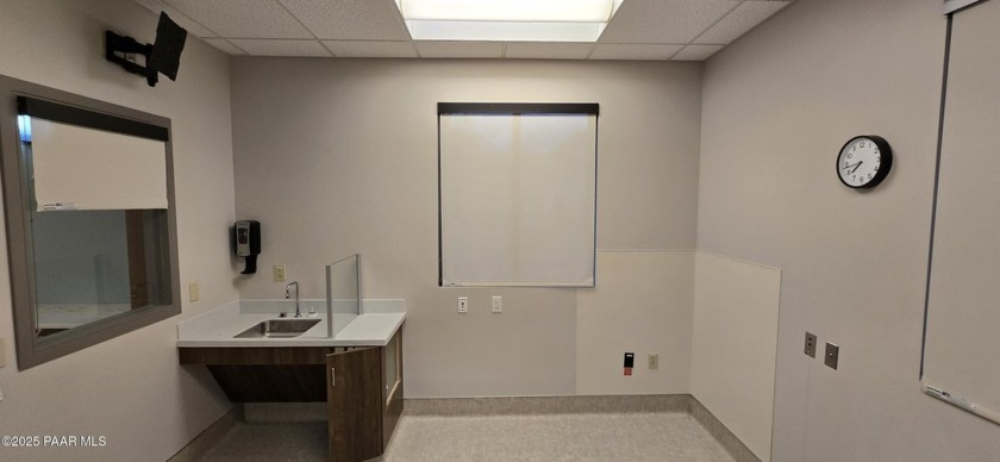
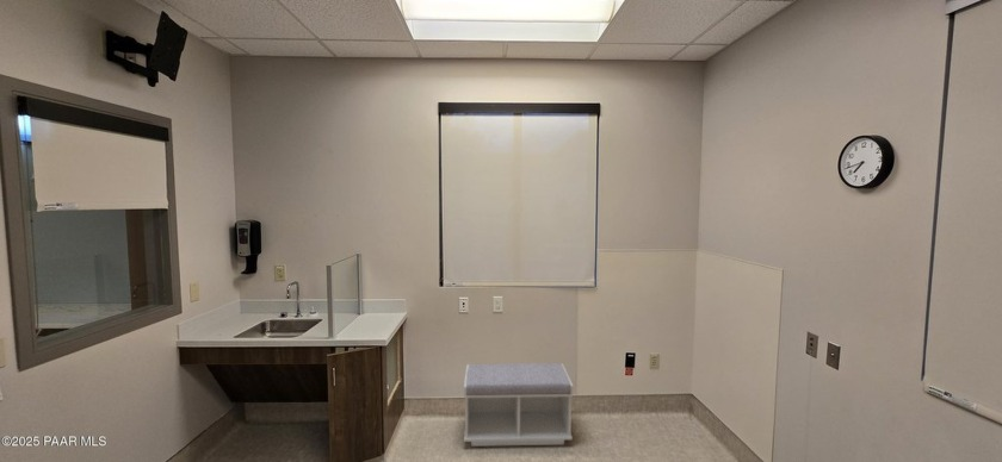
+ bench [463,362,574,448]
